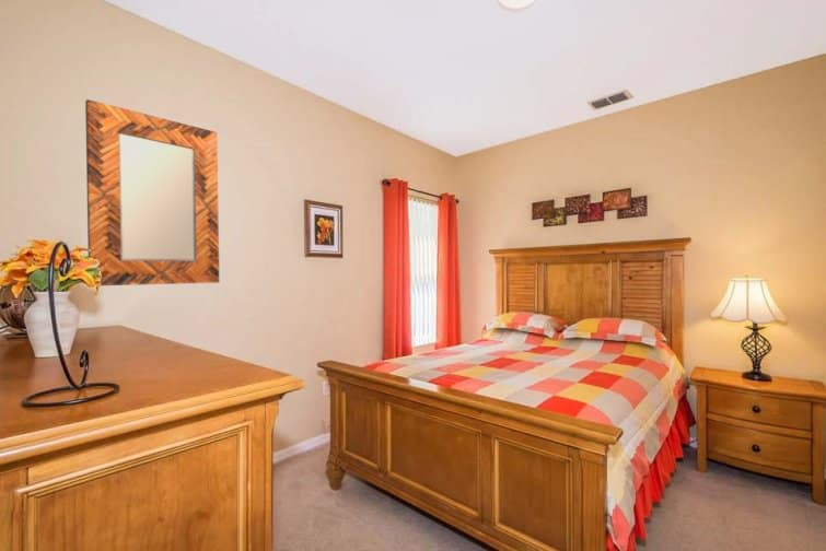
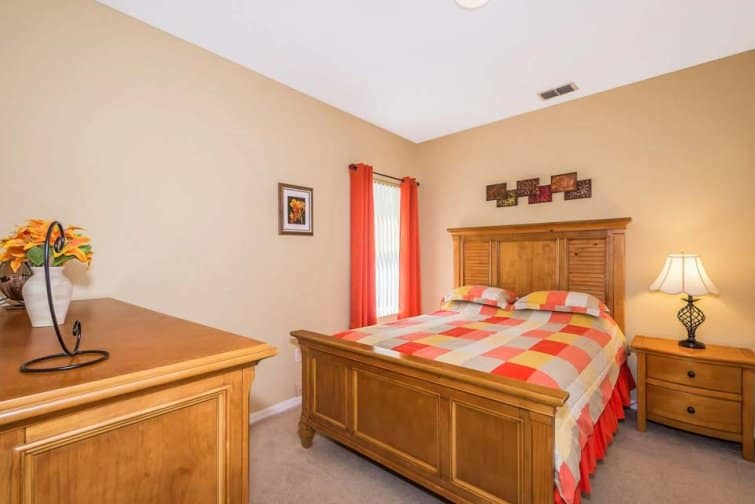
- home mirror [84,98,220,286]
